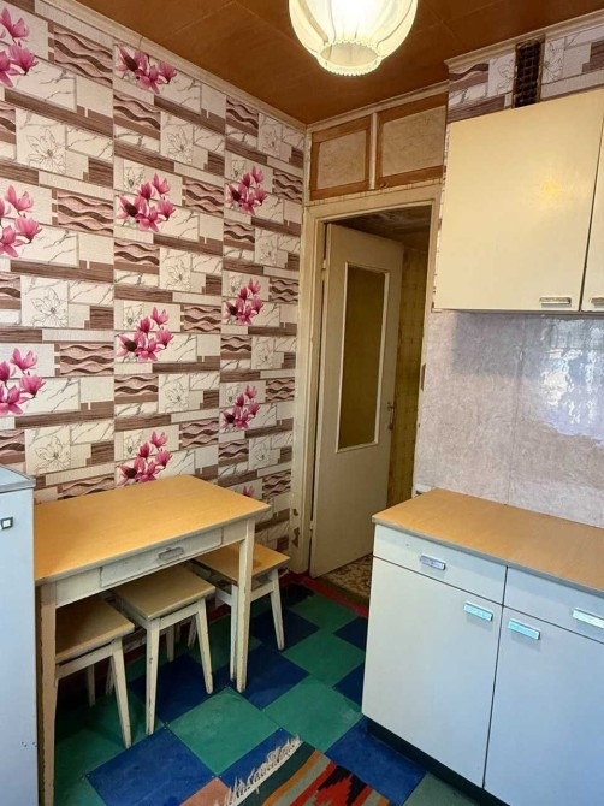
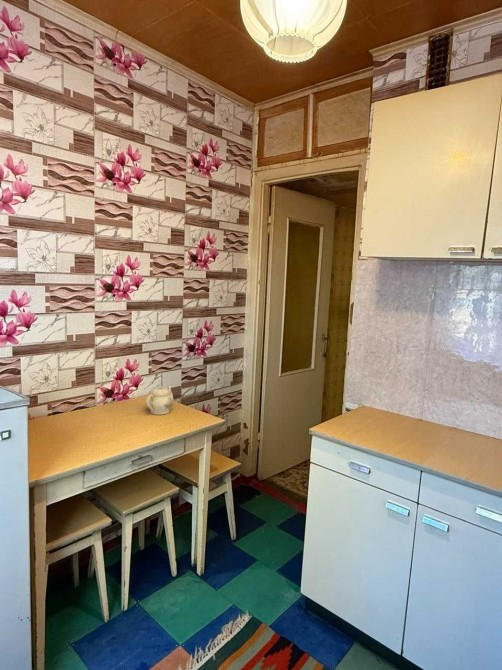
+ teapot [145,385,175,416]
